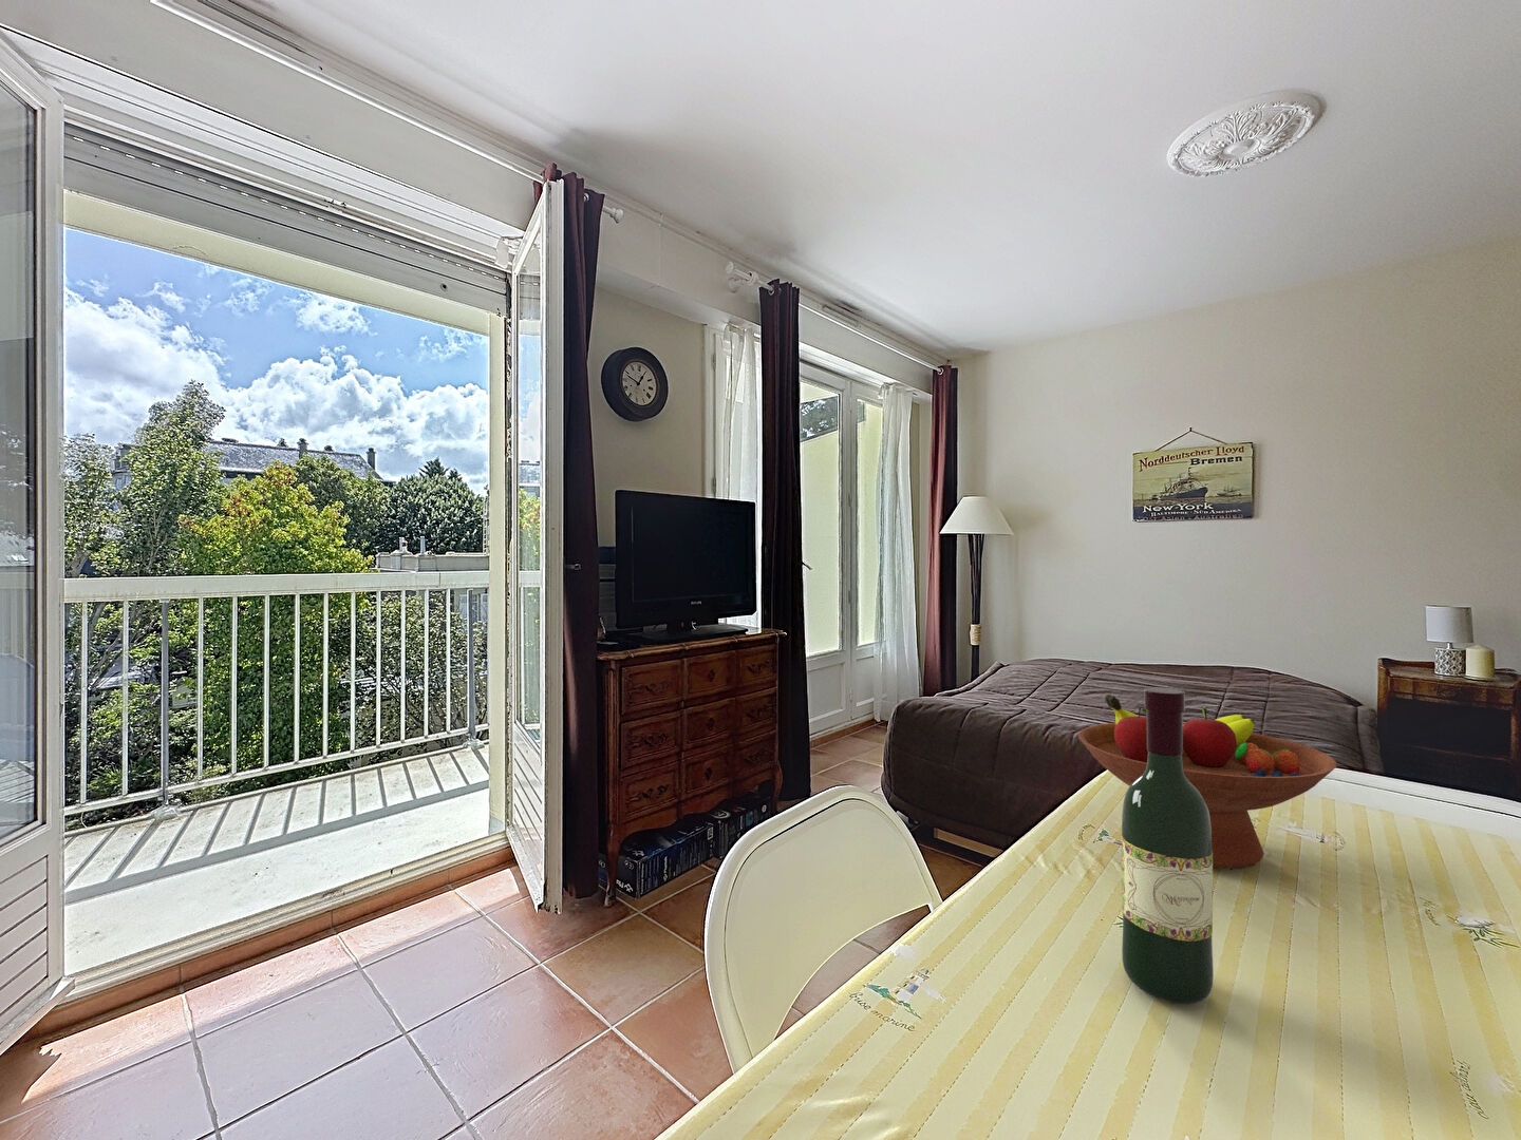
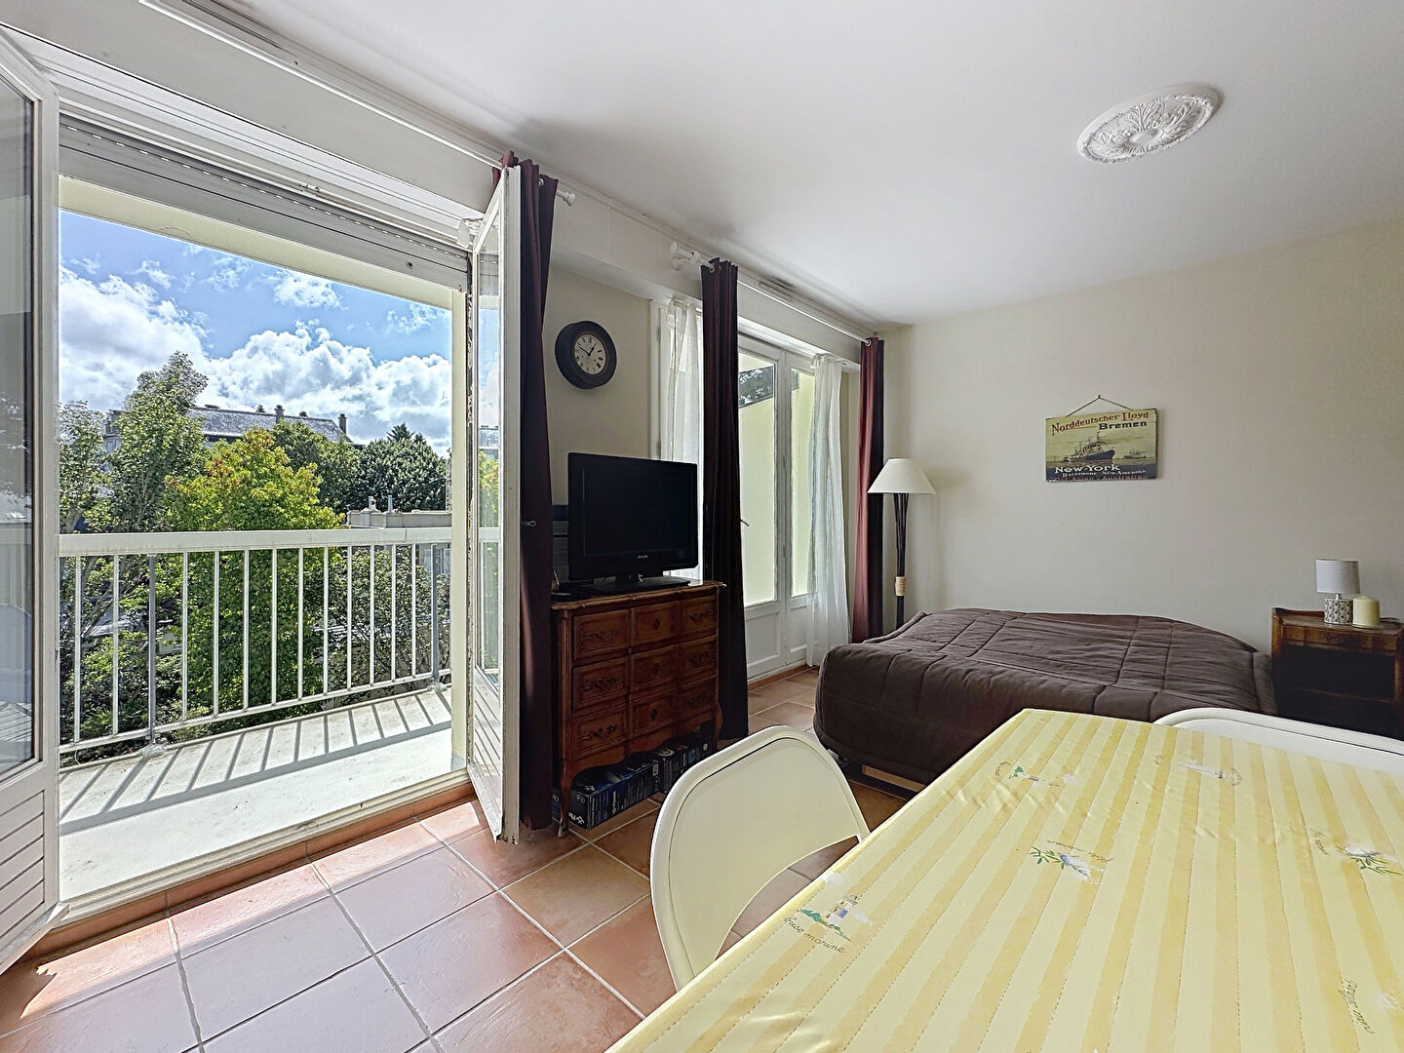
- fruit bowl [1078,693,1338,869]
- wine bottle [1121,687,1214,1005]
